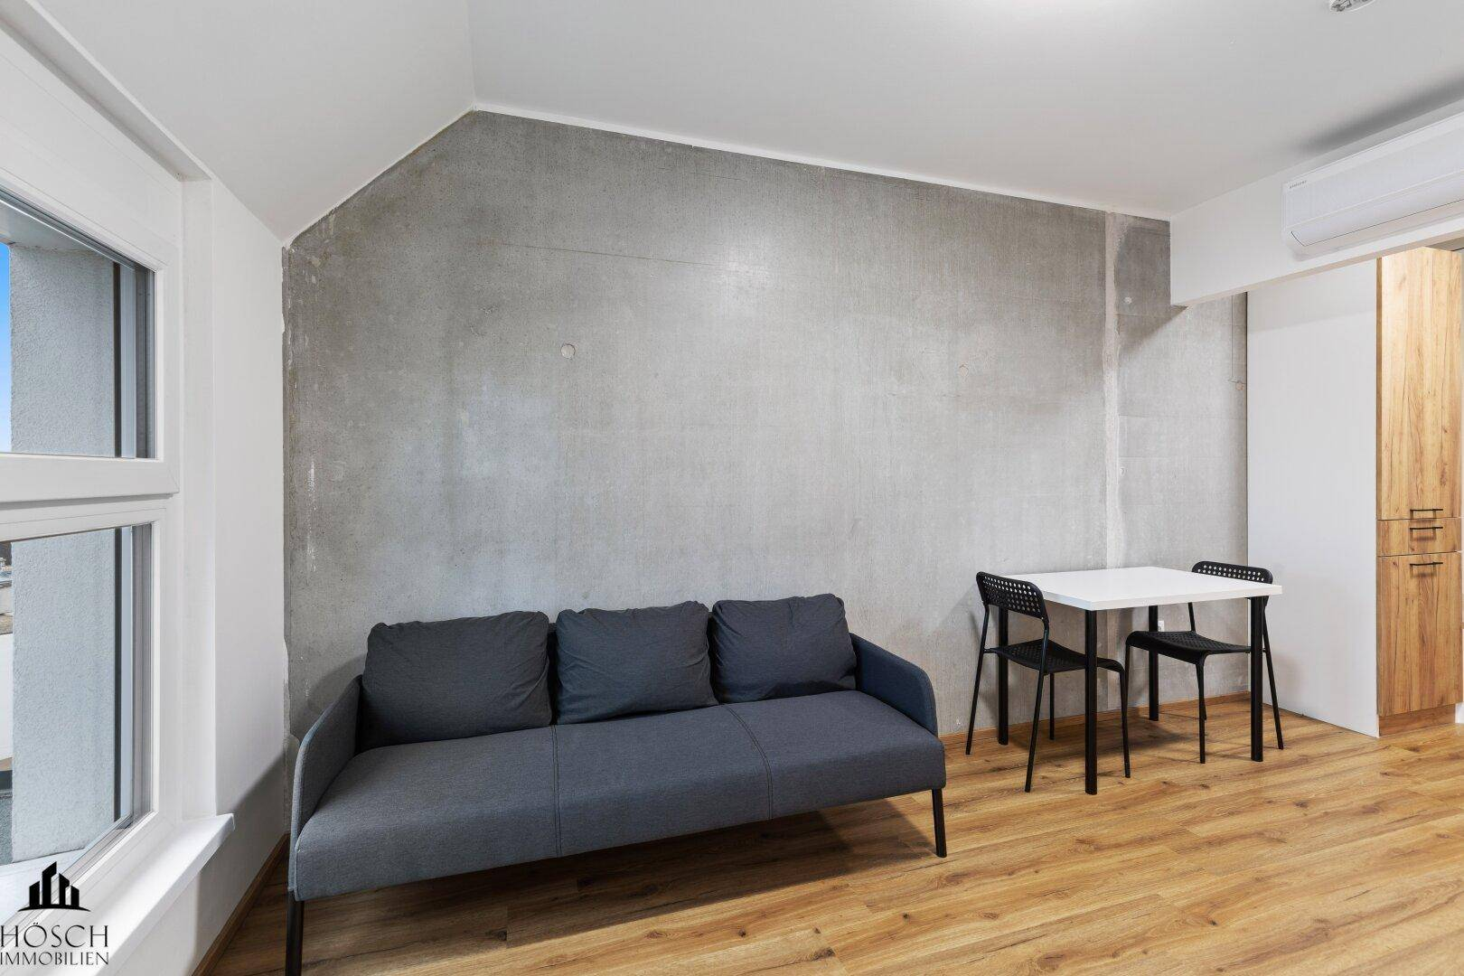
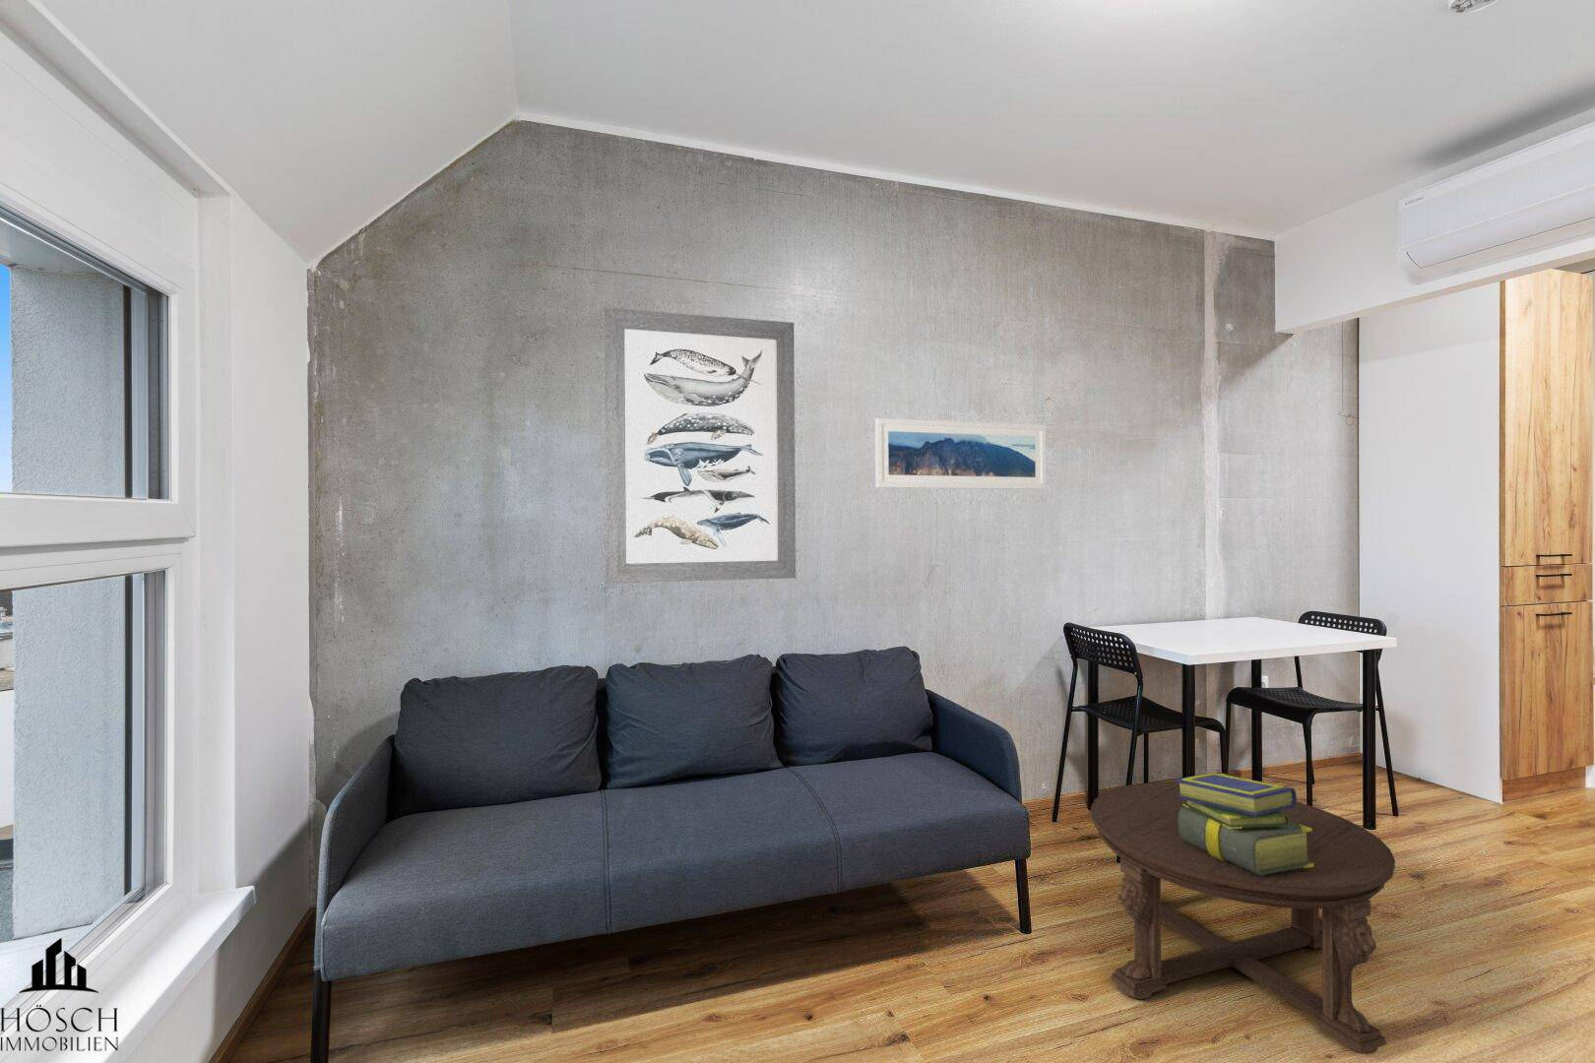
+ wall art [604,307,796,584]
+ coffee table [1089,782,1396,1055]
+ stack of books [1175,771,1315,876]
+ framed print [875,418,1048,490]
